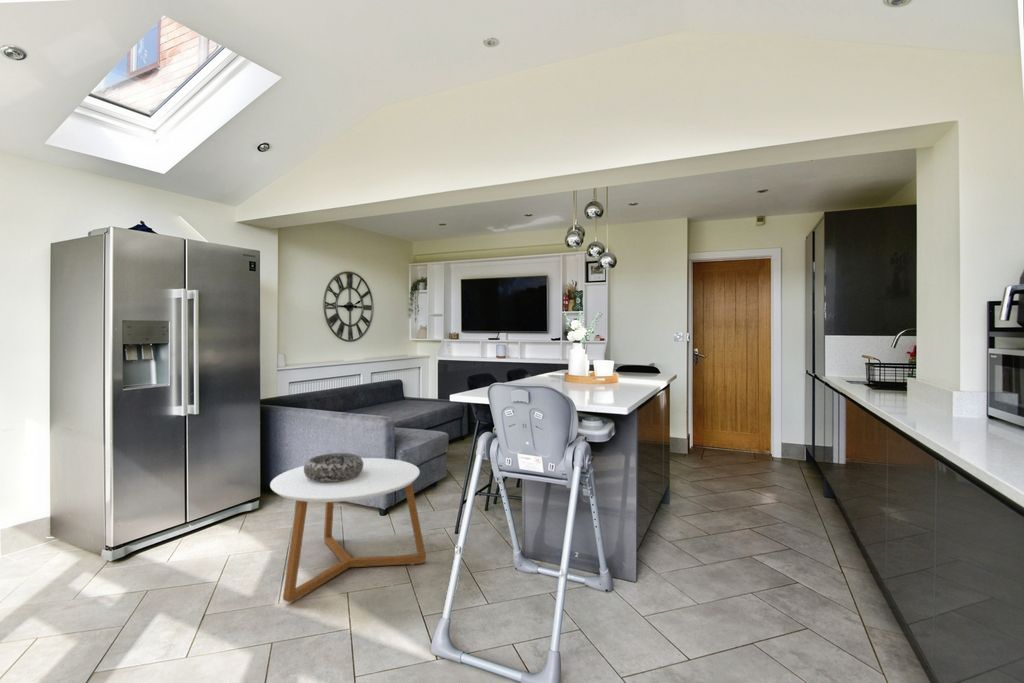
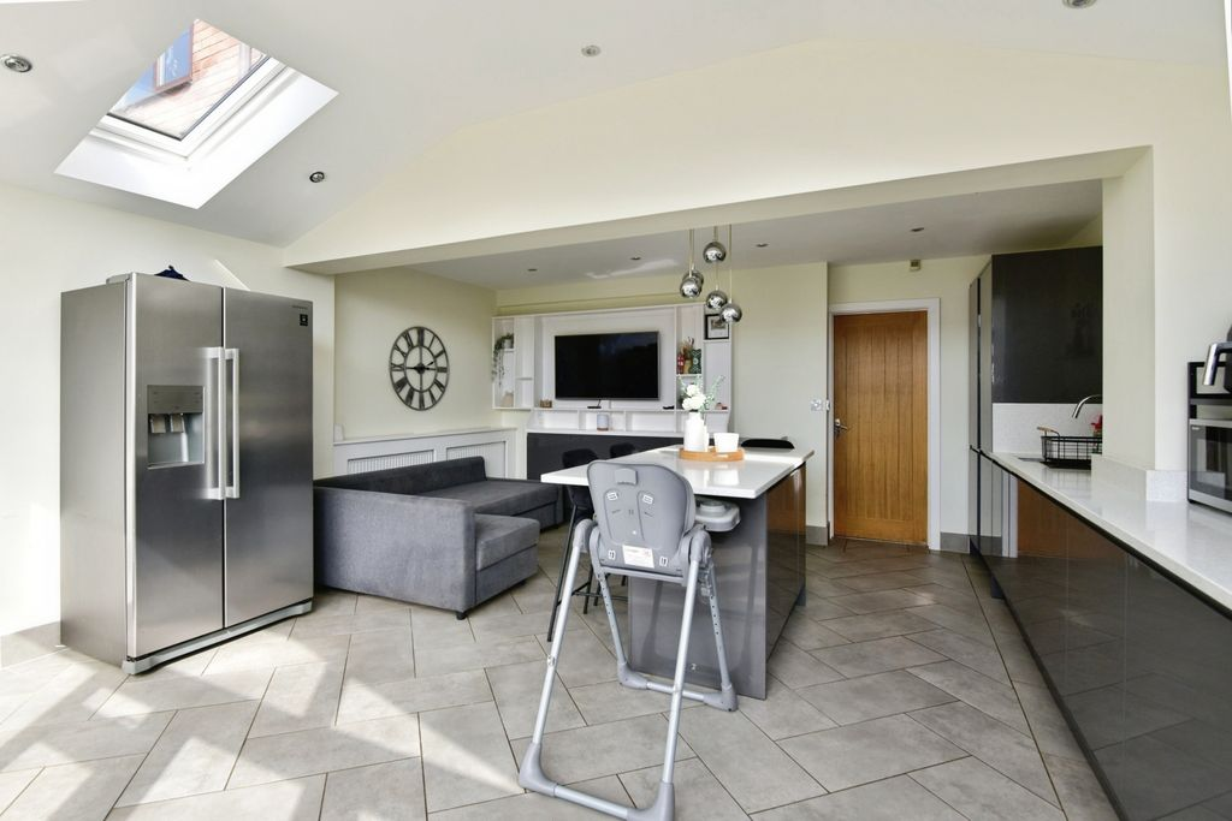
- decorative bowl [303,452,363,482]
- coffee table [269,457,427,603]
